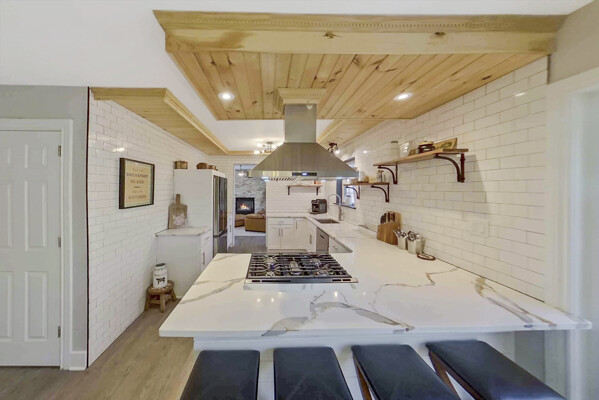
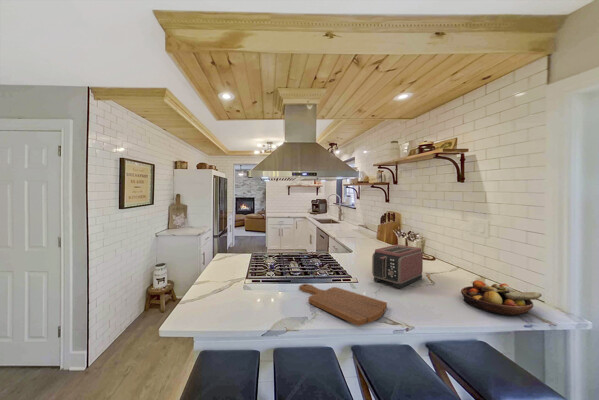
+ toaster [371,244,424,289]
+ fruit bowl [460,279,542,316]
+ cutting board [298,283,388,327]
